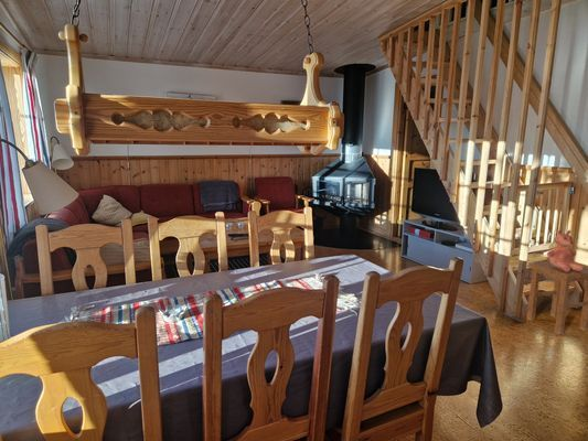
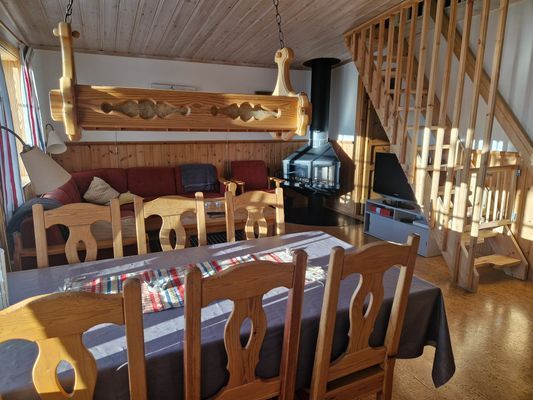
- teddy bear [546,229,584,272]
- stool [526,260,588,335]
